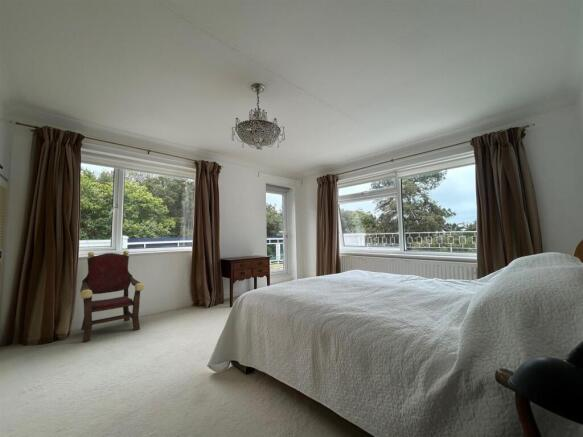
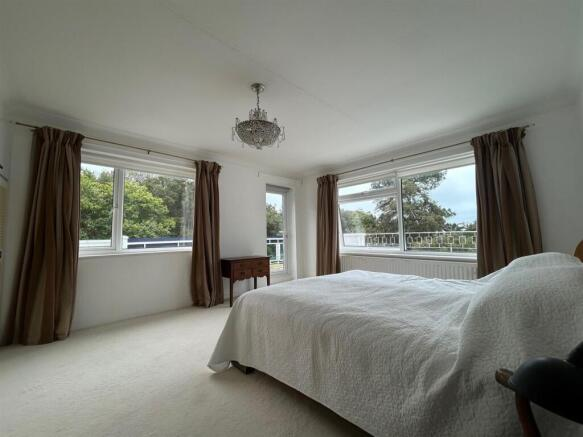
- armchair [79,249,145,343]
